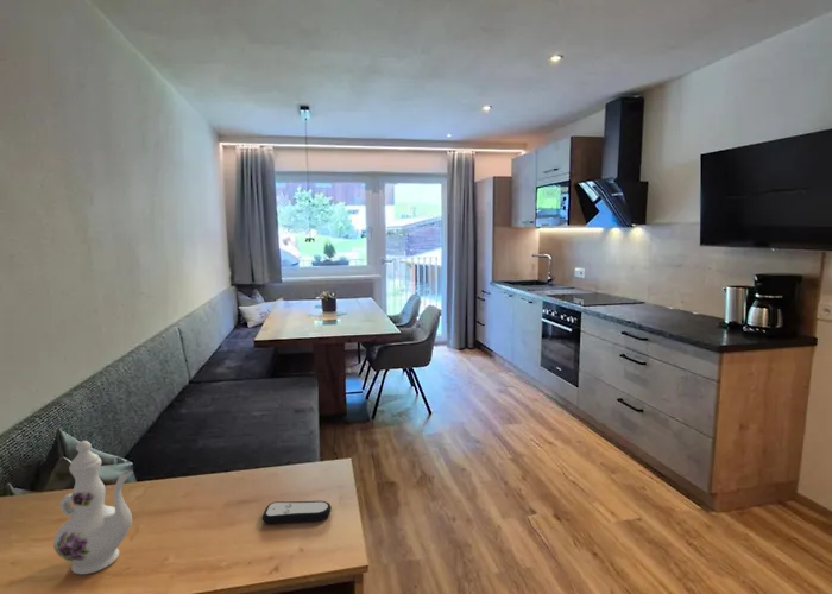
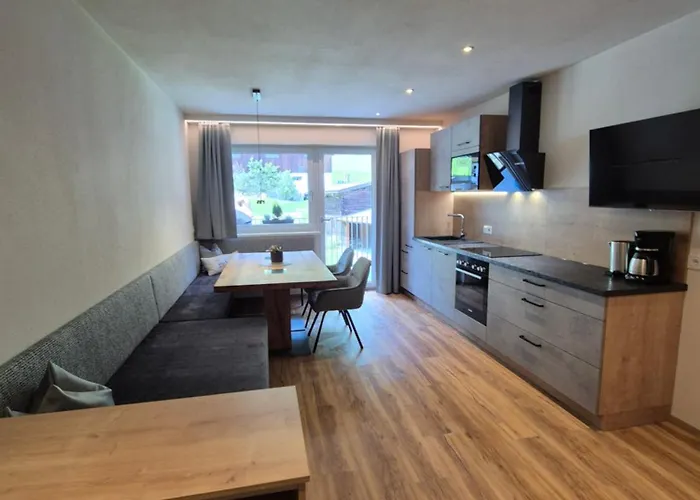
- remote control [261,500,333,524]
- chinaware [52,440,134,575]
